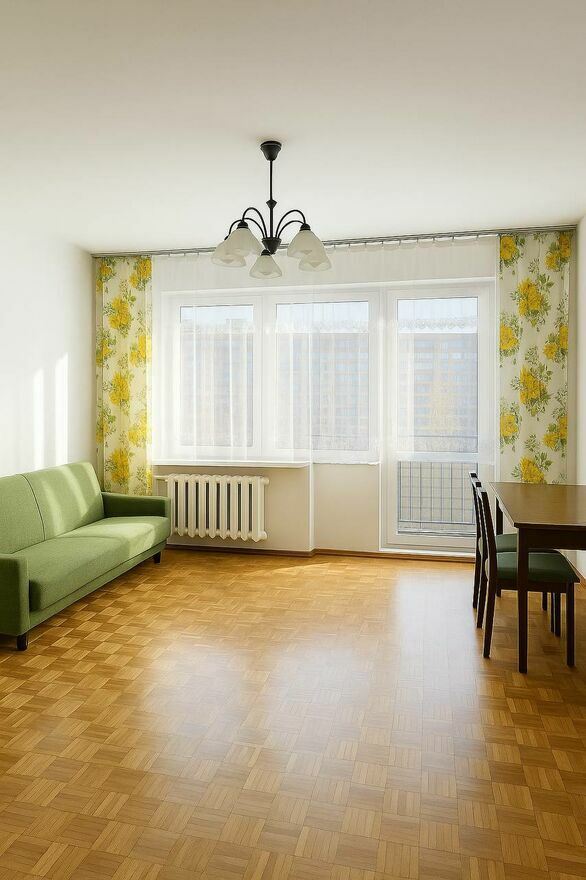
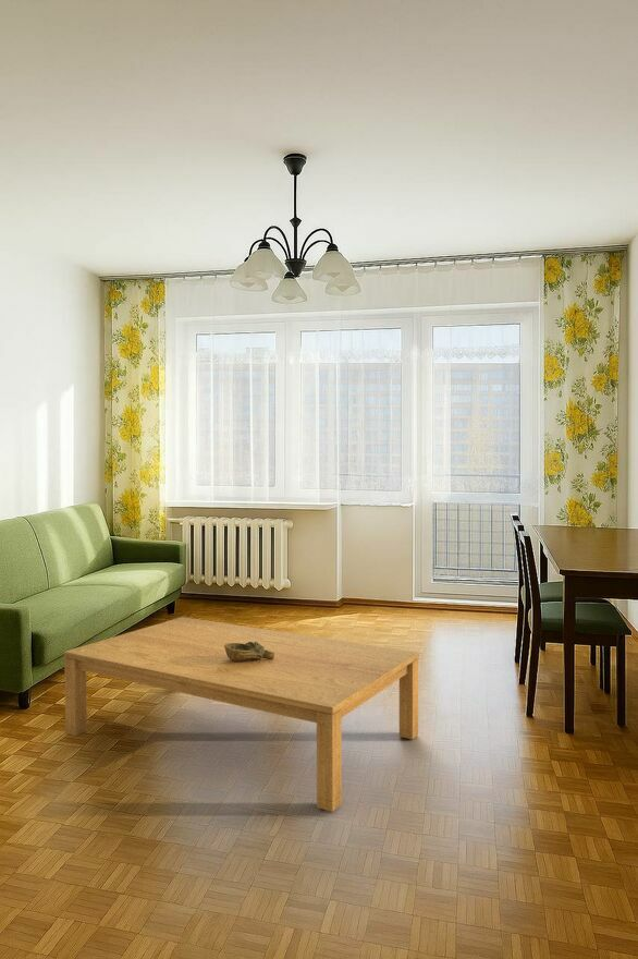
+ decorative bowl [224,642,274,661]
+ coffee table [63,616,420,813]
